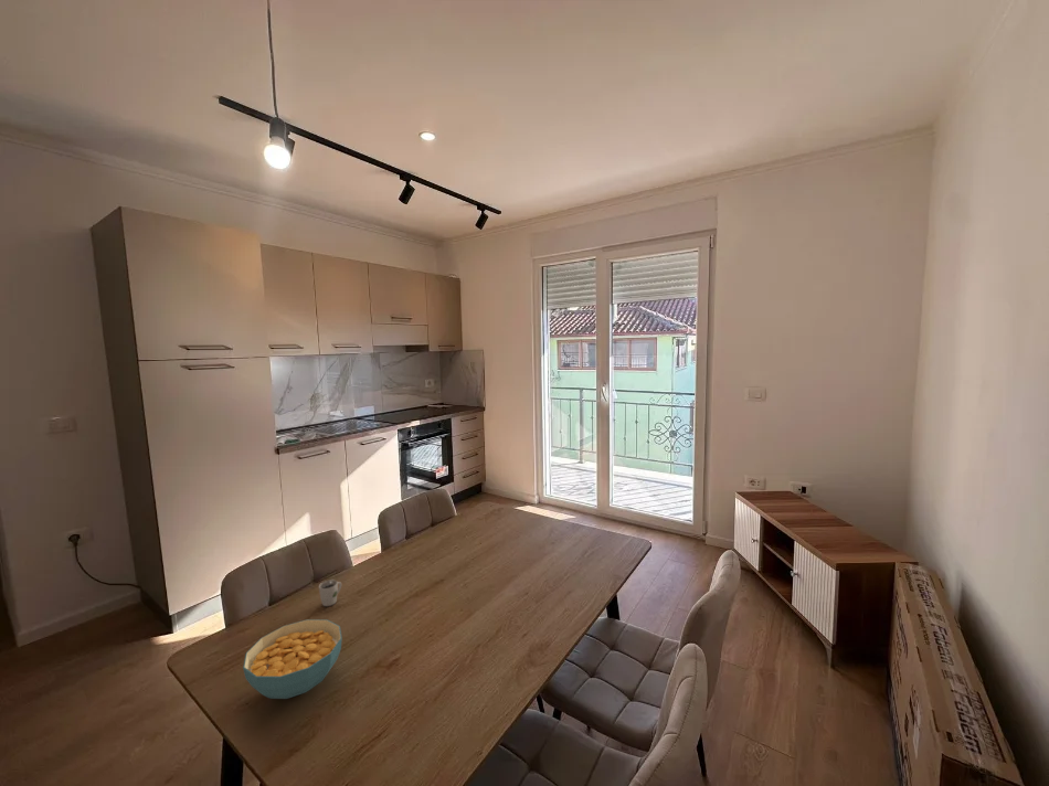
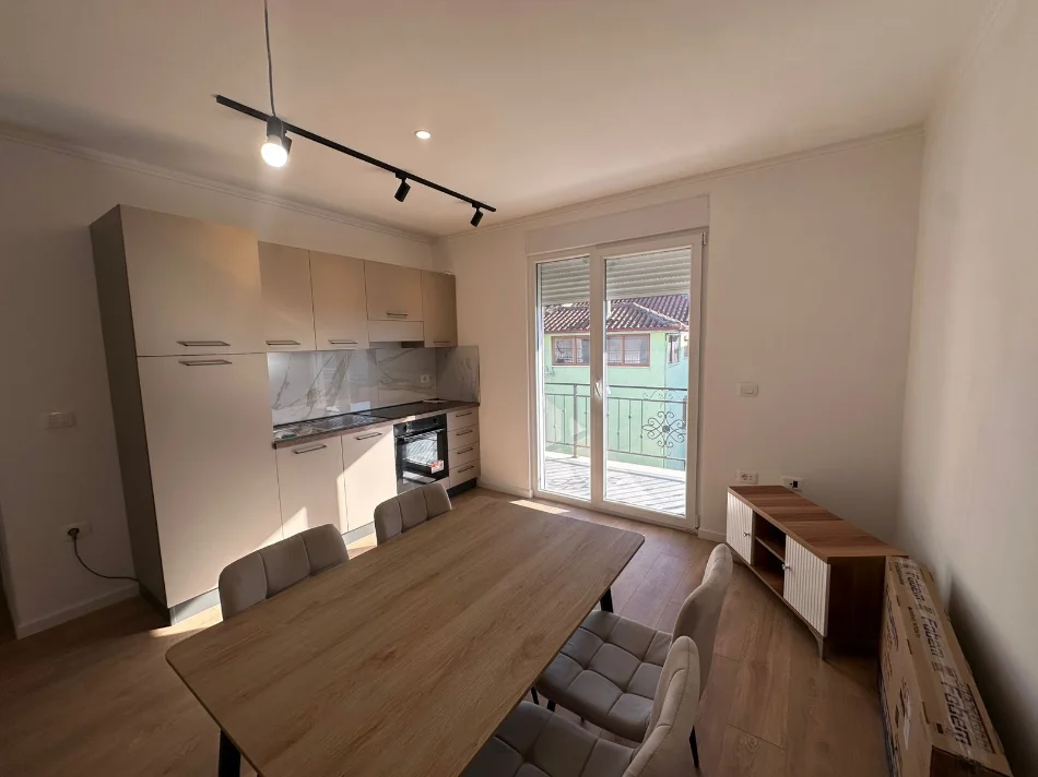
- cup [318,578,342,607]
- cereal bowl [242,618,343,700]
